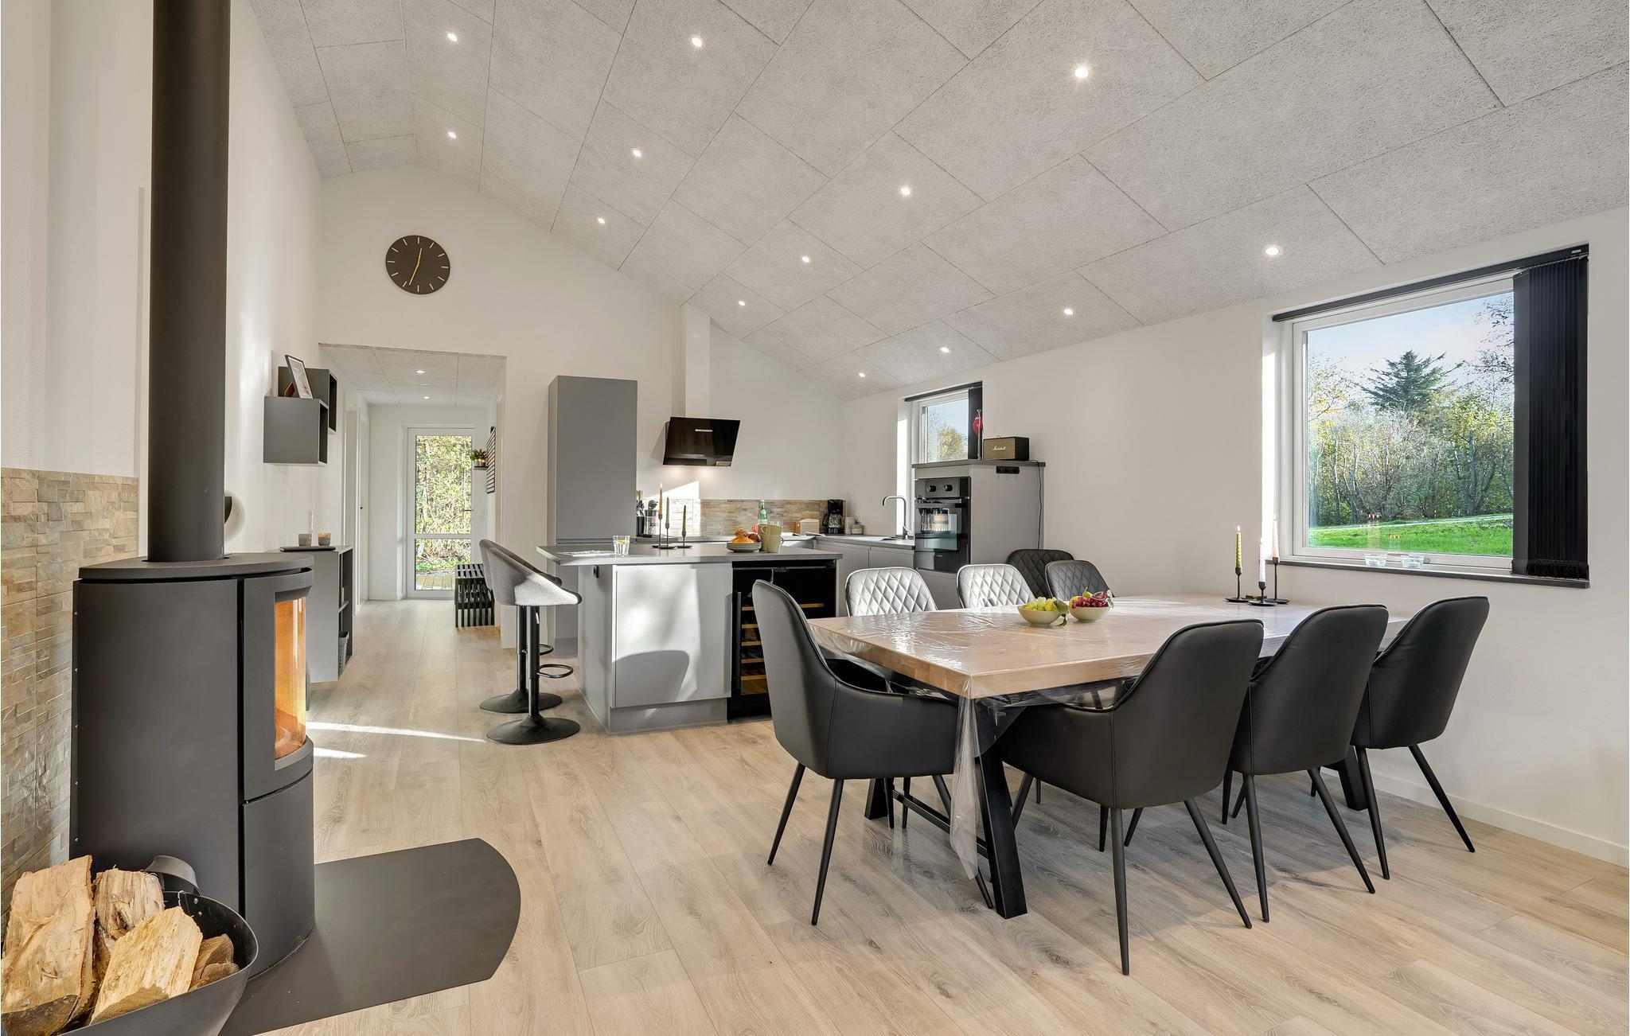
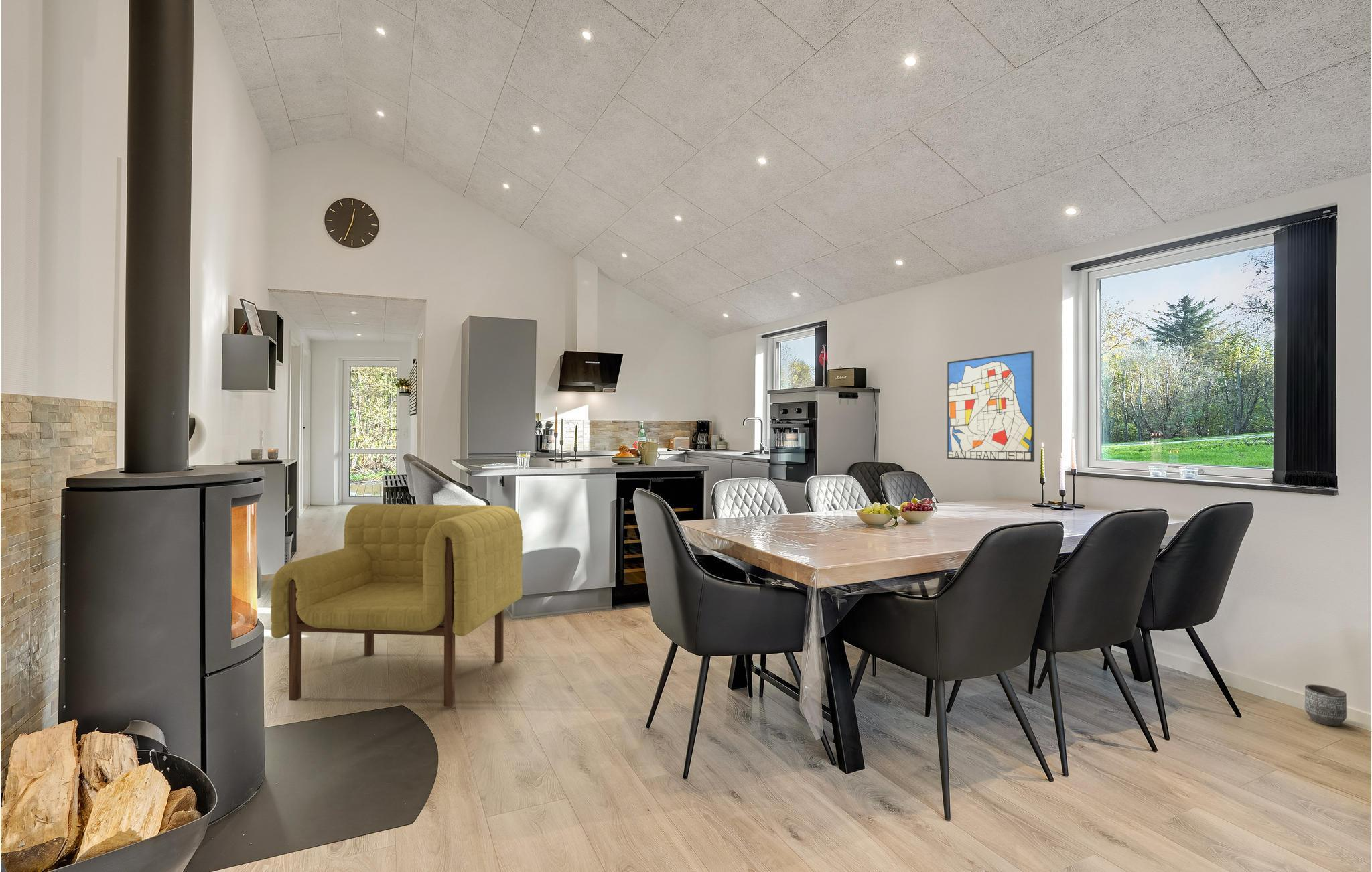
+ wall art [947,350,1035,463]
+ armchair [270,503,523,707]
+ planter [1304,684,1347,727]
